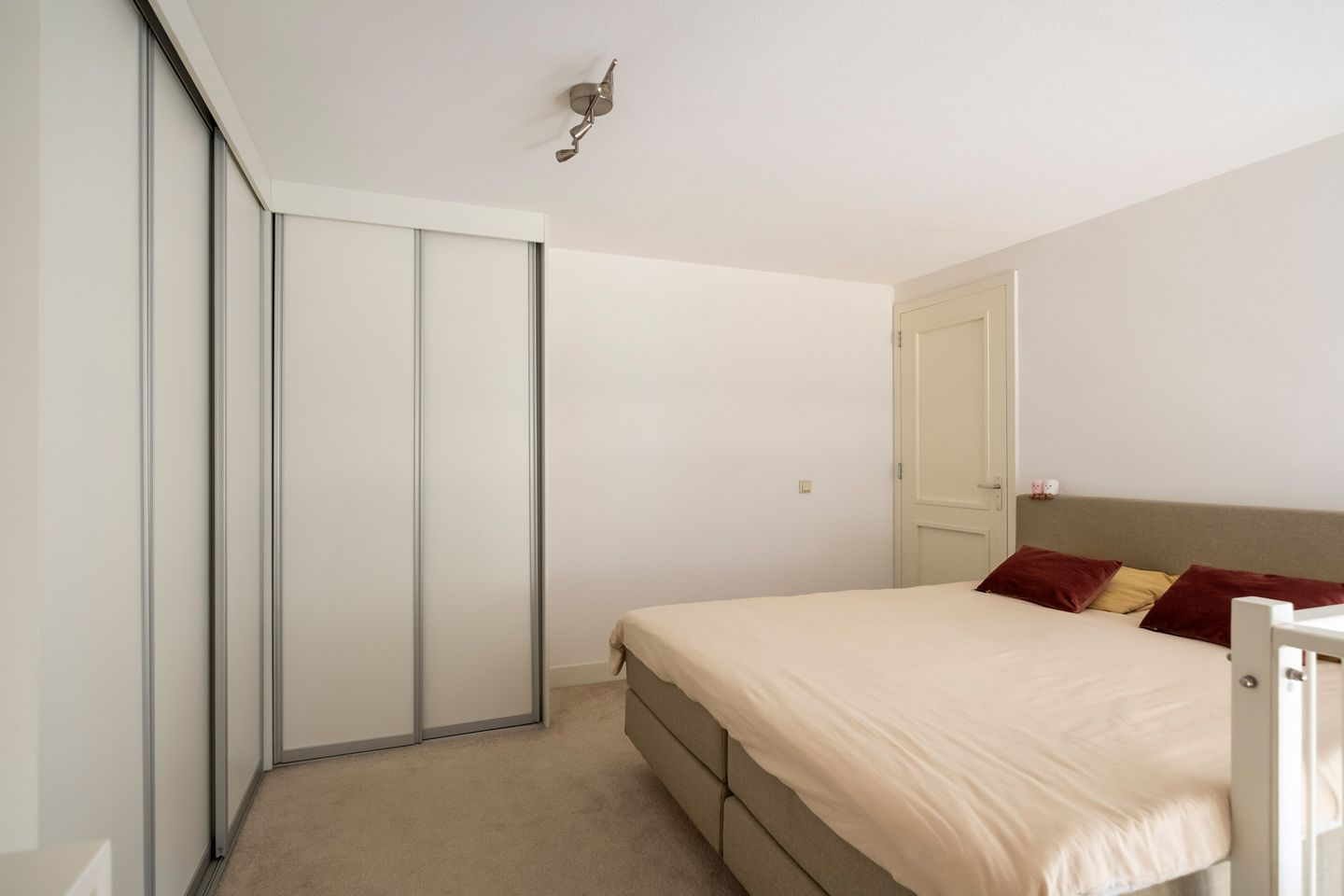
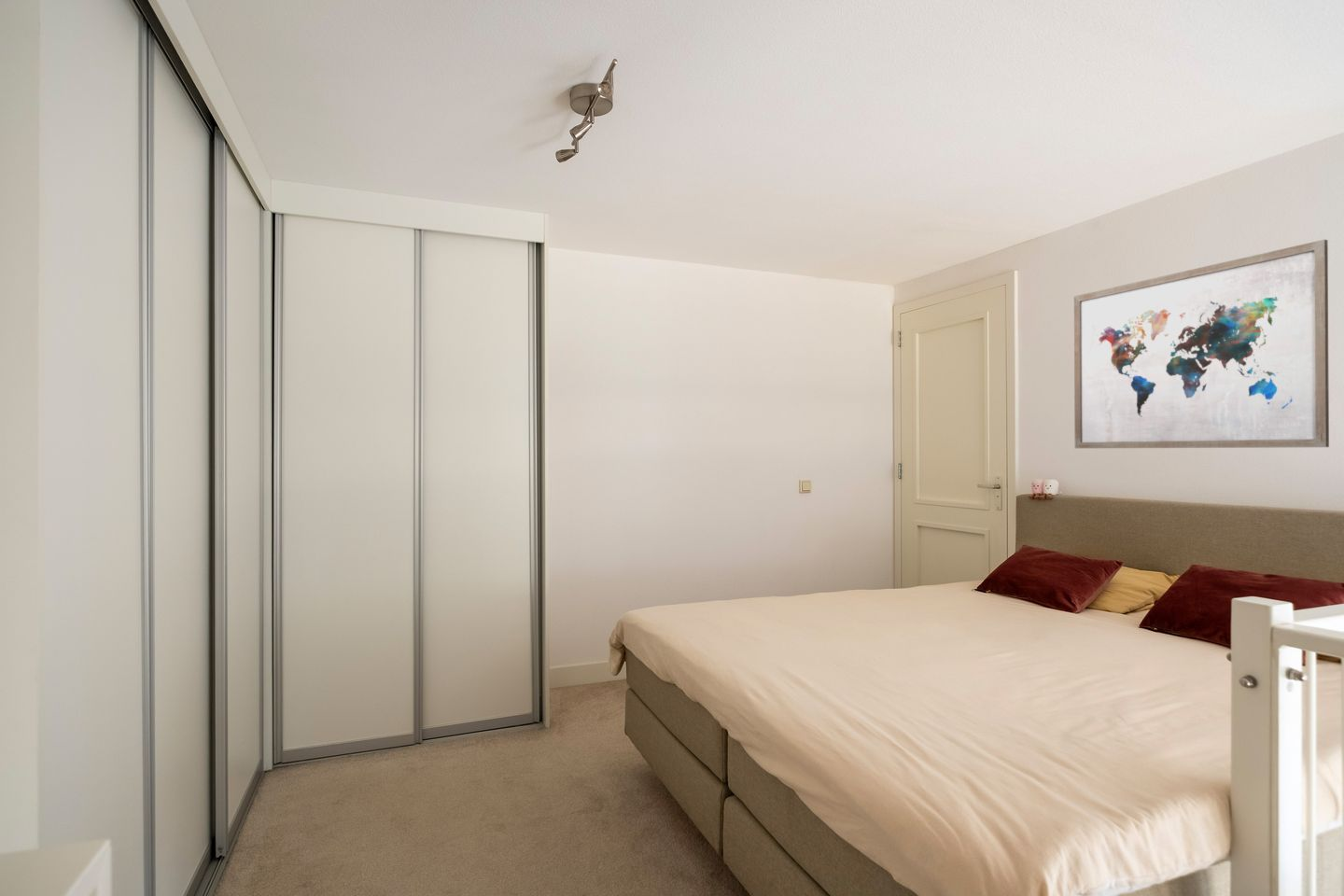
+ wall art [1073,239,1330,449]
